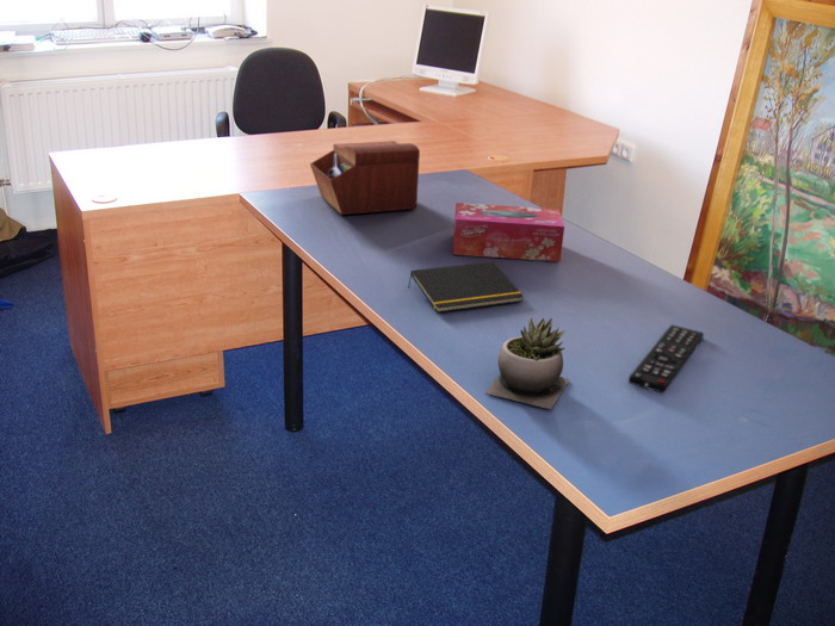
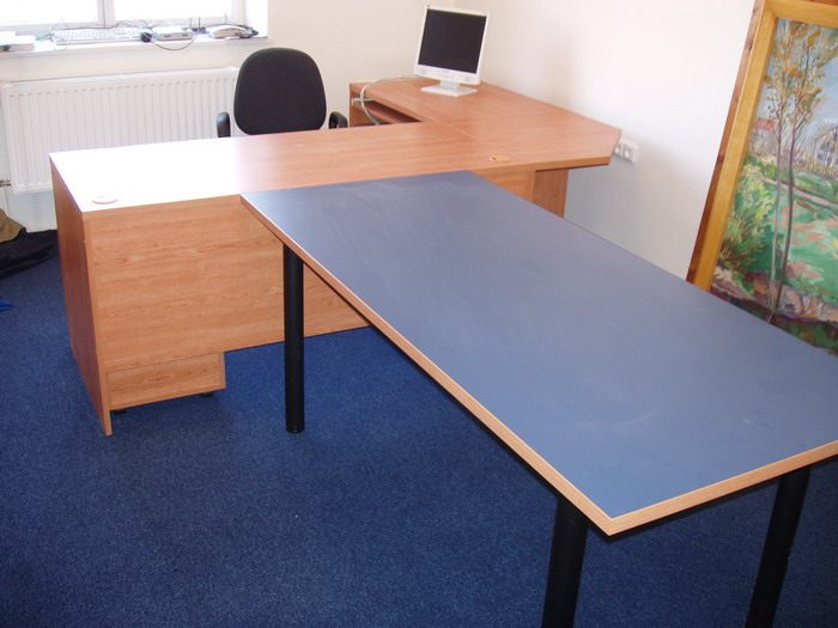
- sewing box [309,140,421,216]
- tissue box [452,202,565,262]
- remote control [627,323,705,395]
- notepad [407,260,525,314]
- succulent plant [484,316,570,410]
